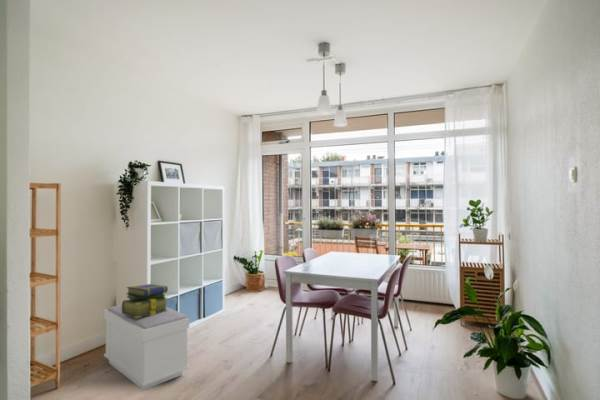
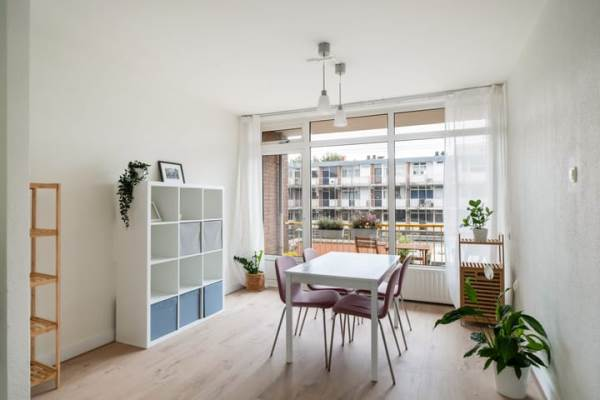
- stack of books [121,283,169,318]
- bench [103,304,190,391]
